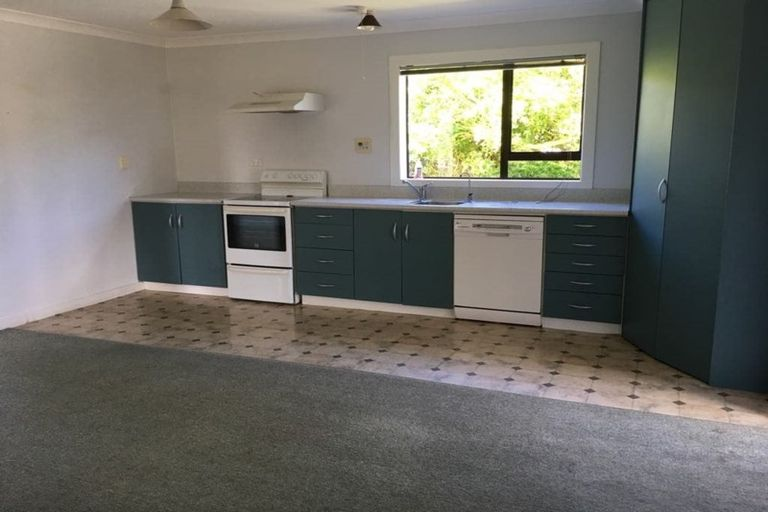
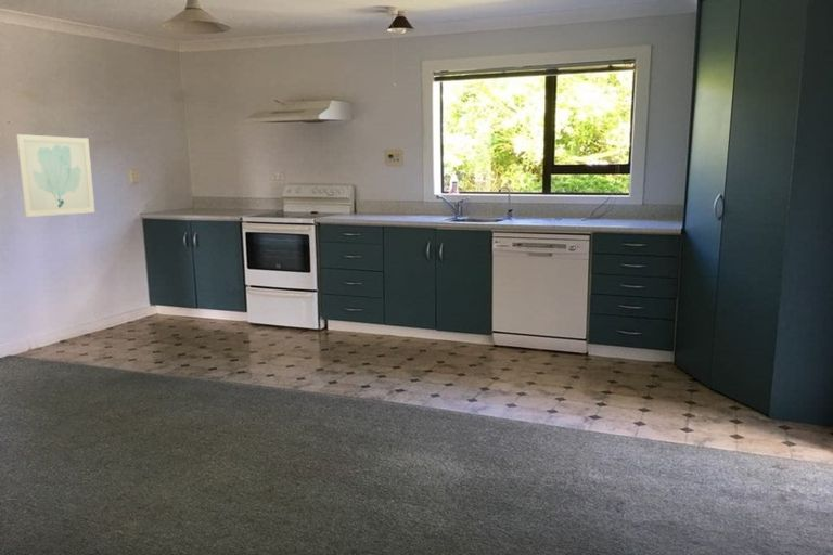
+ wall art [15,133,95,218]
